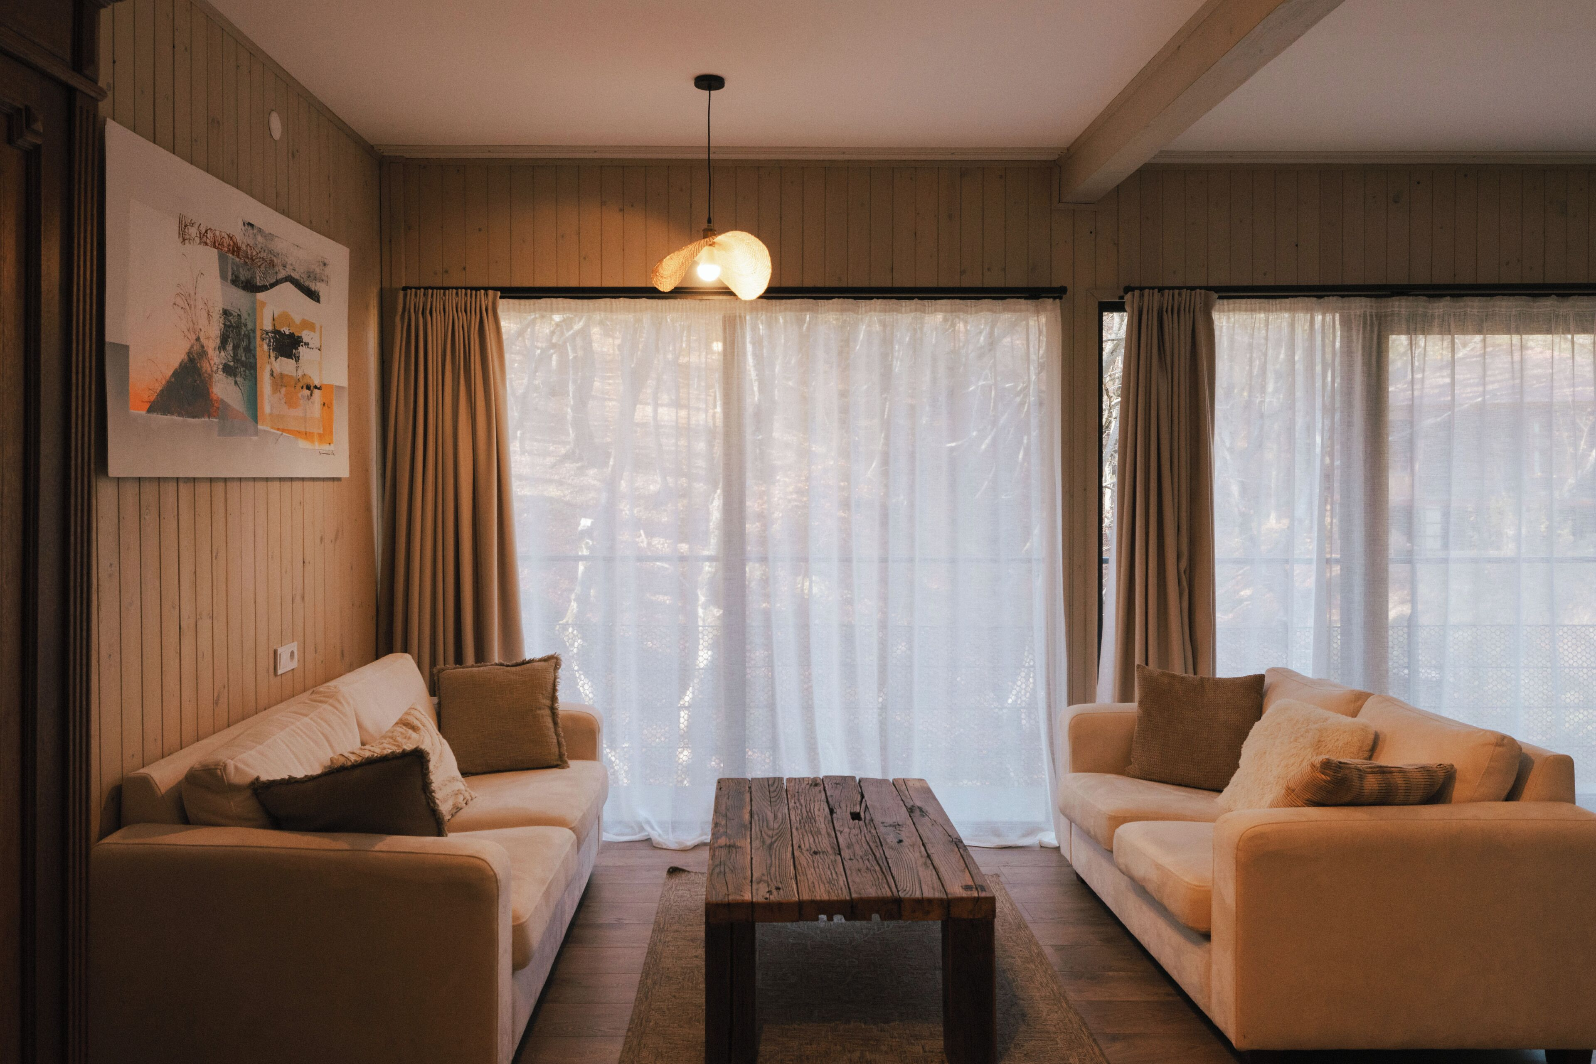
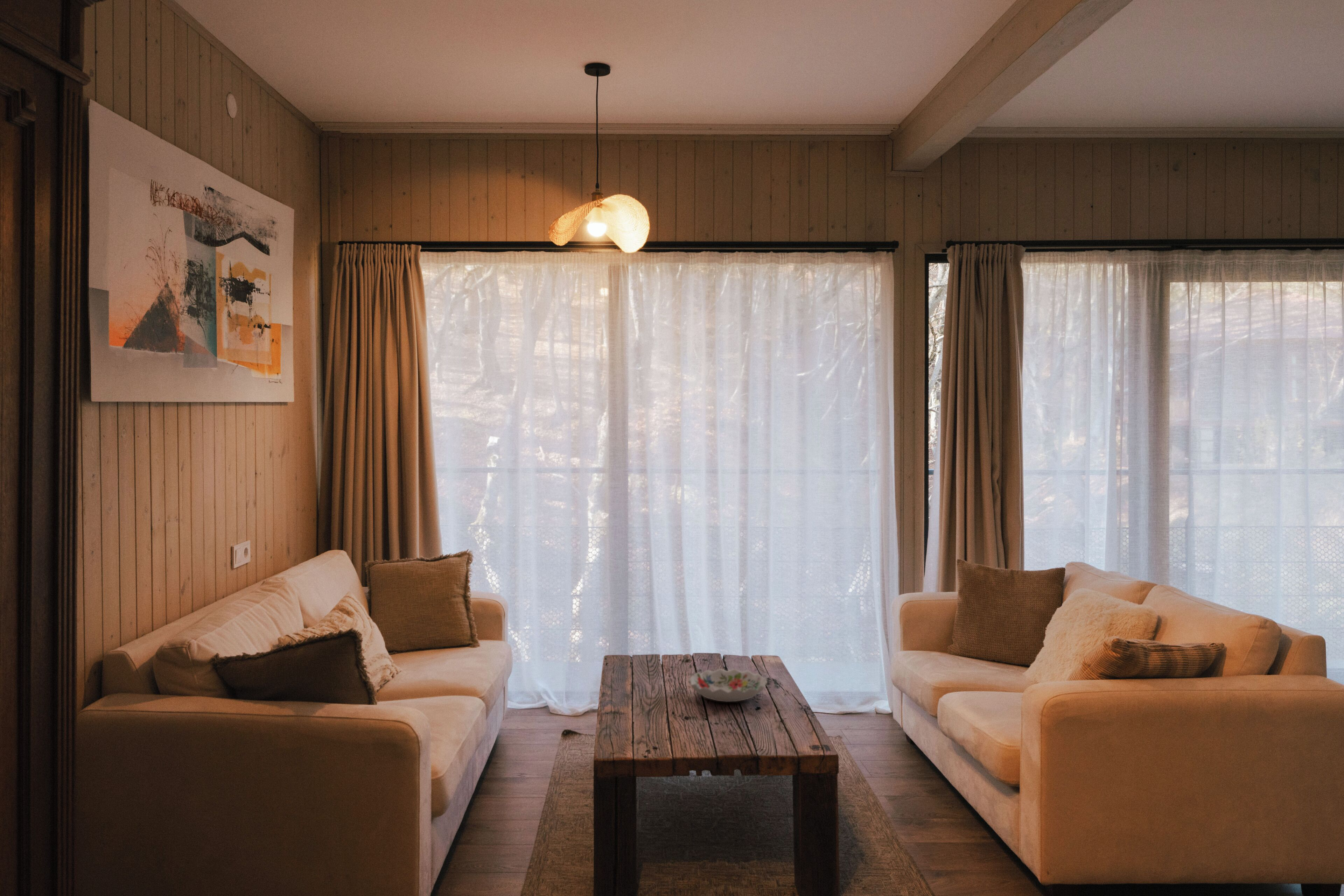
+ decorative bowl [688,668,768,702]
